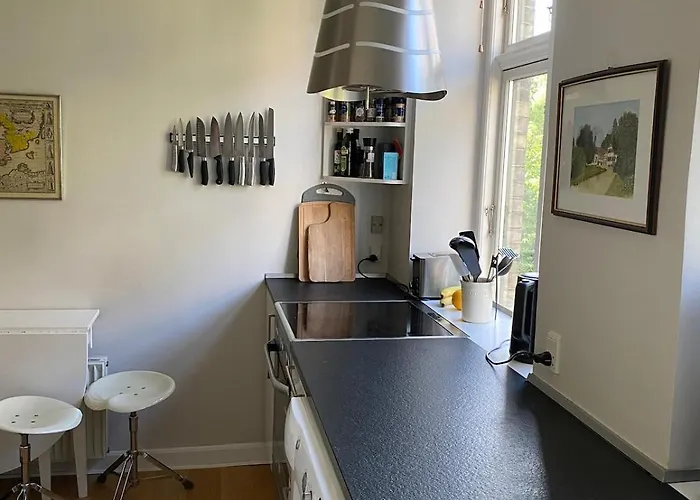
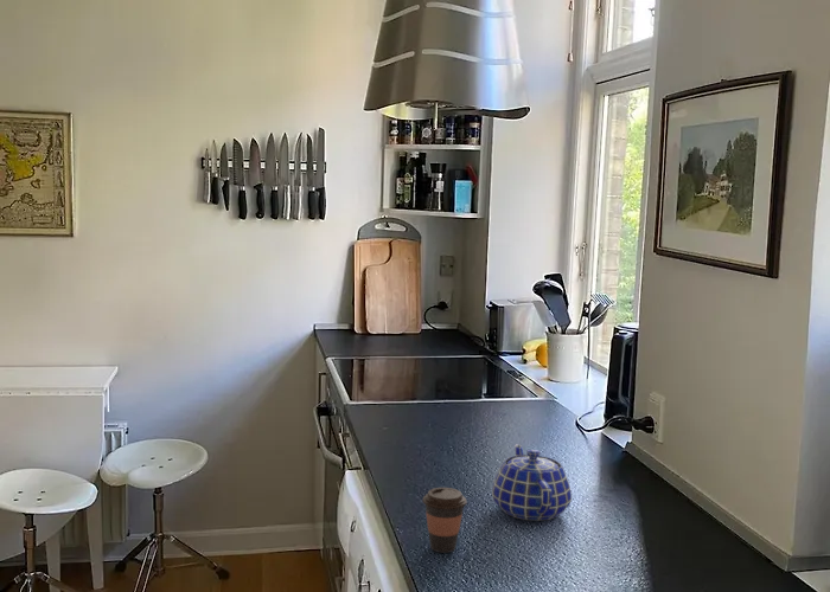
+ coffee cup [421,487,468,554]
+ teapot [491,443,573,522]
